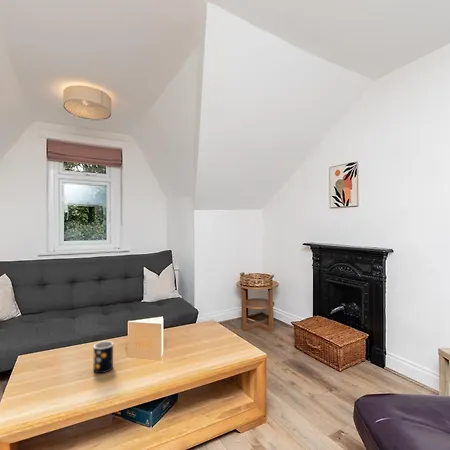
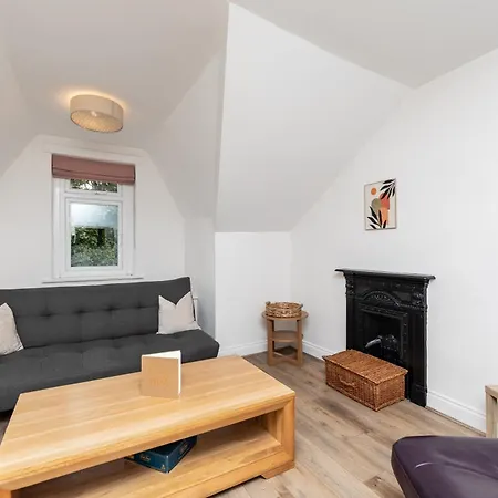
- mug [93,340,114,374]
